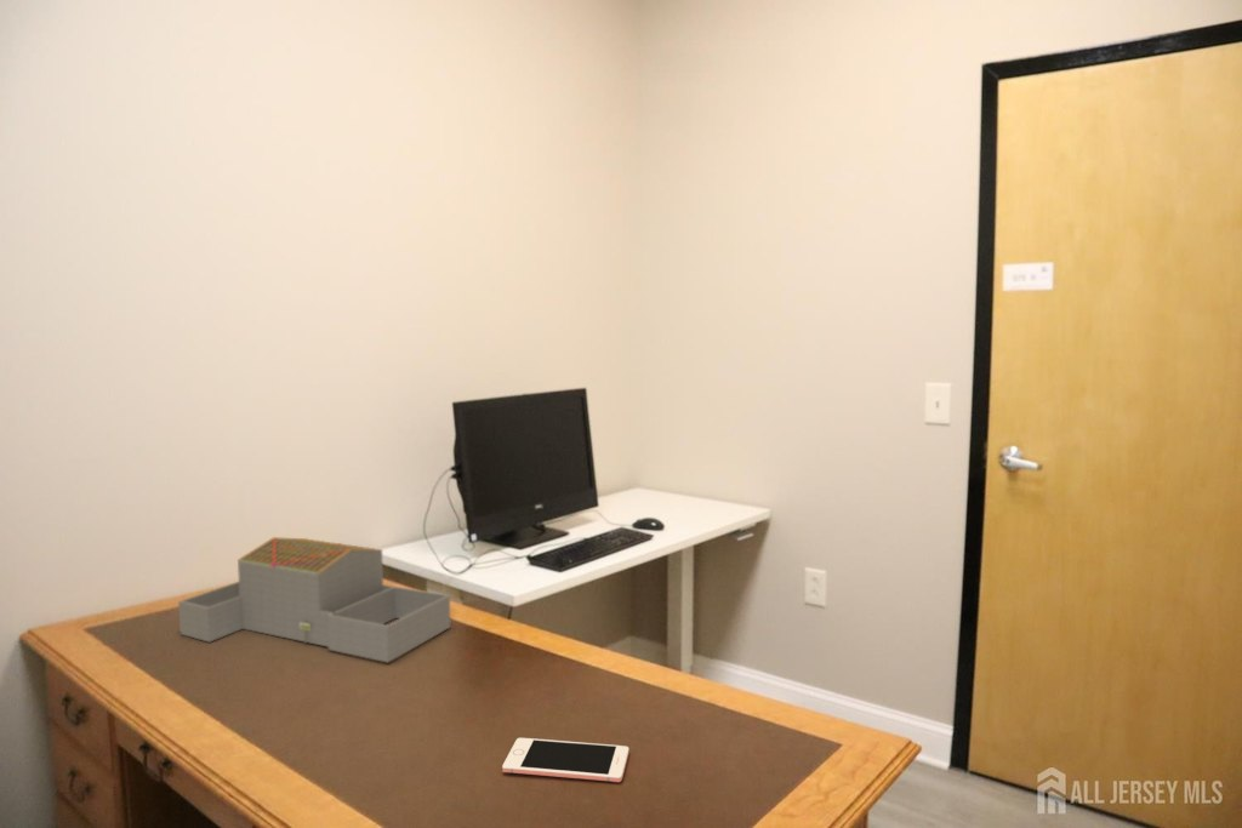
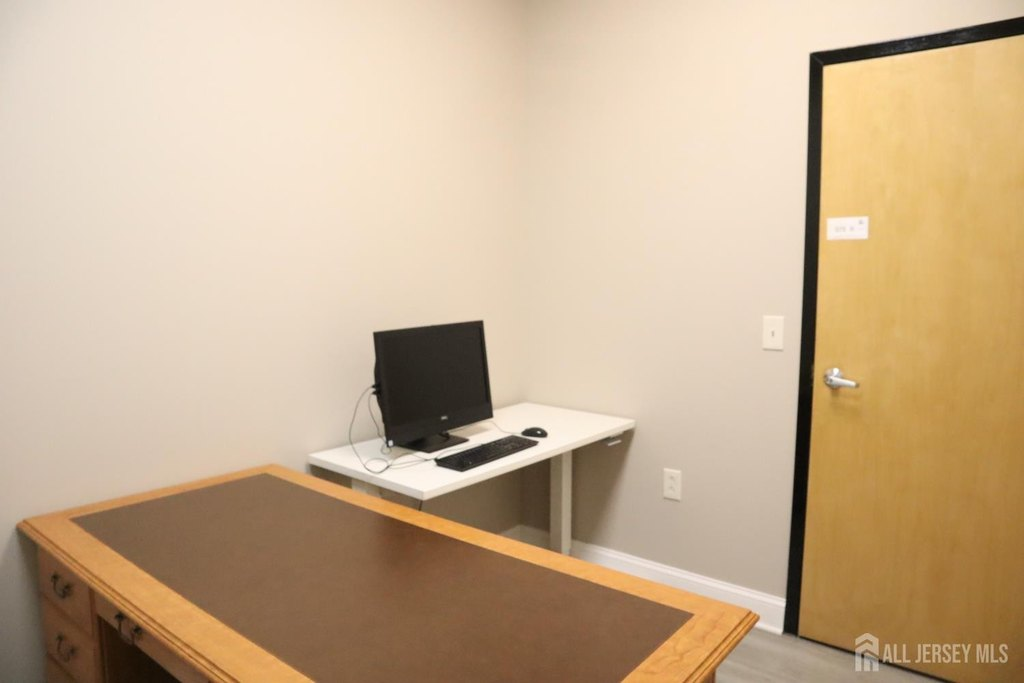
- cell phone [501,737,629,783]
- architectural model [177,536,451,663]
